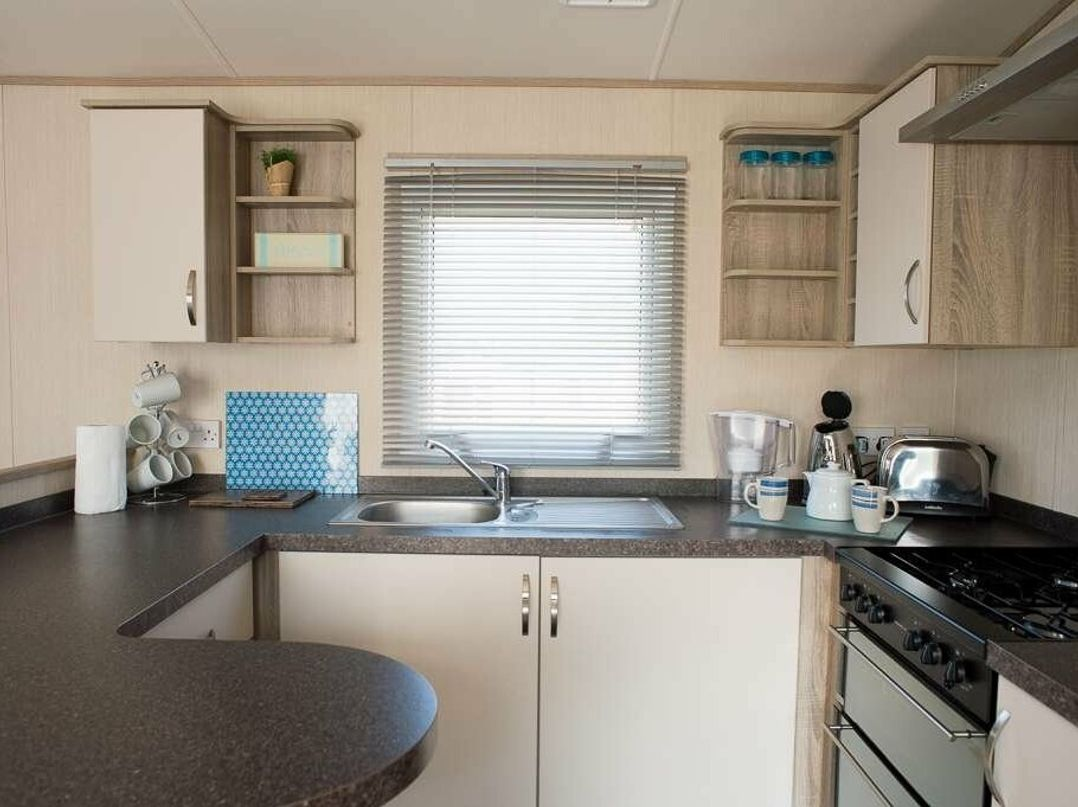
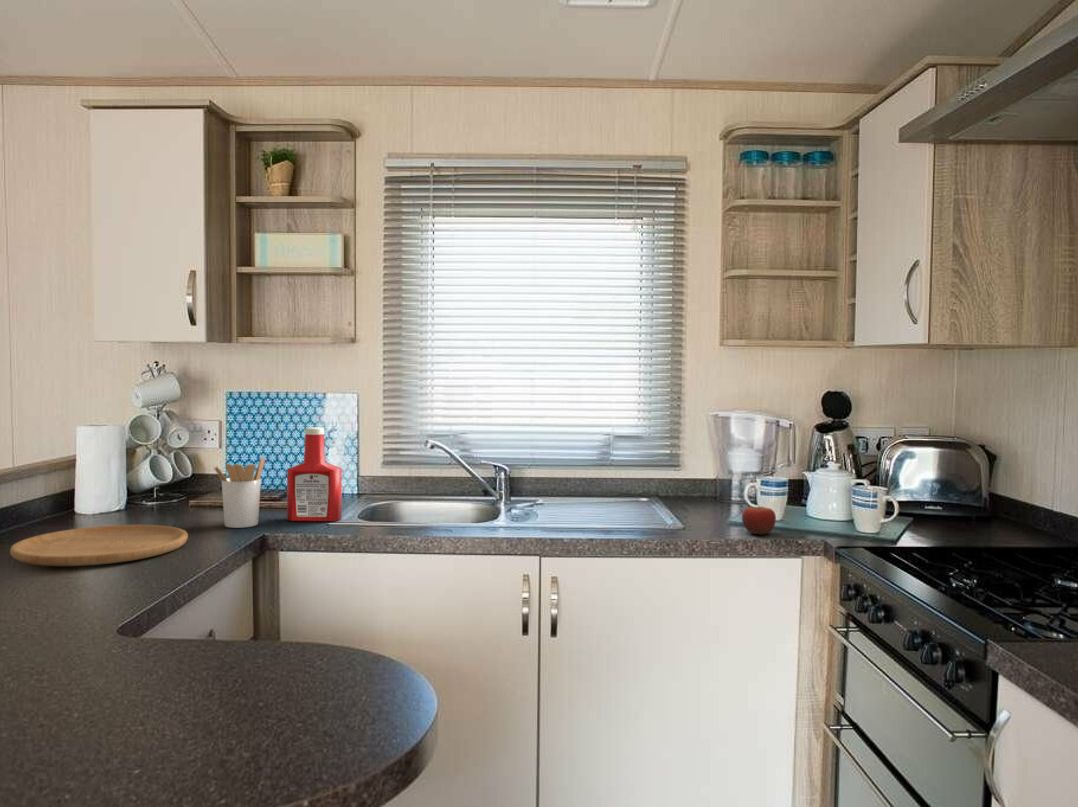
+ utensil holder [213,456,266,529]
+ soap bottle [286,426,343,522]
+ fruit [741,501,777,536]
+ cutting board [9,524,189,567]
